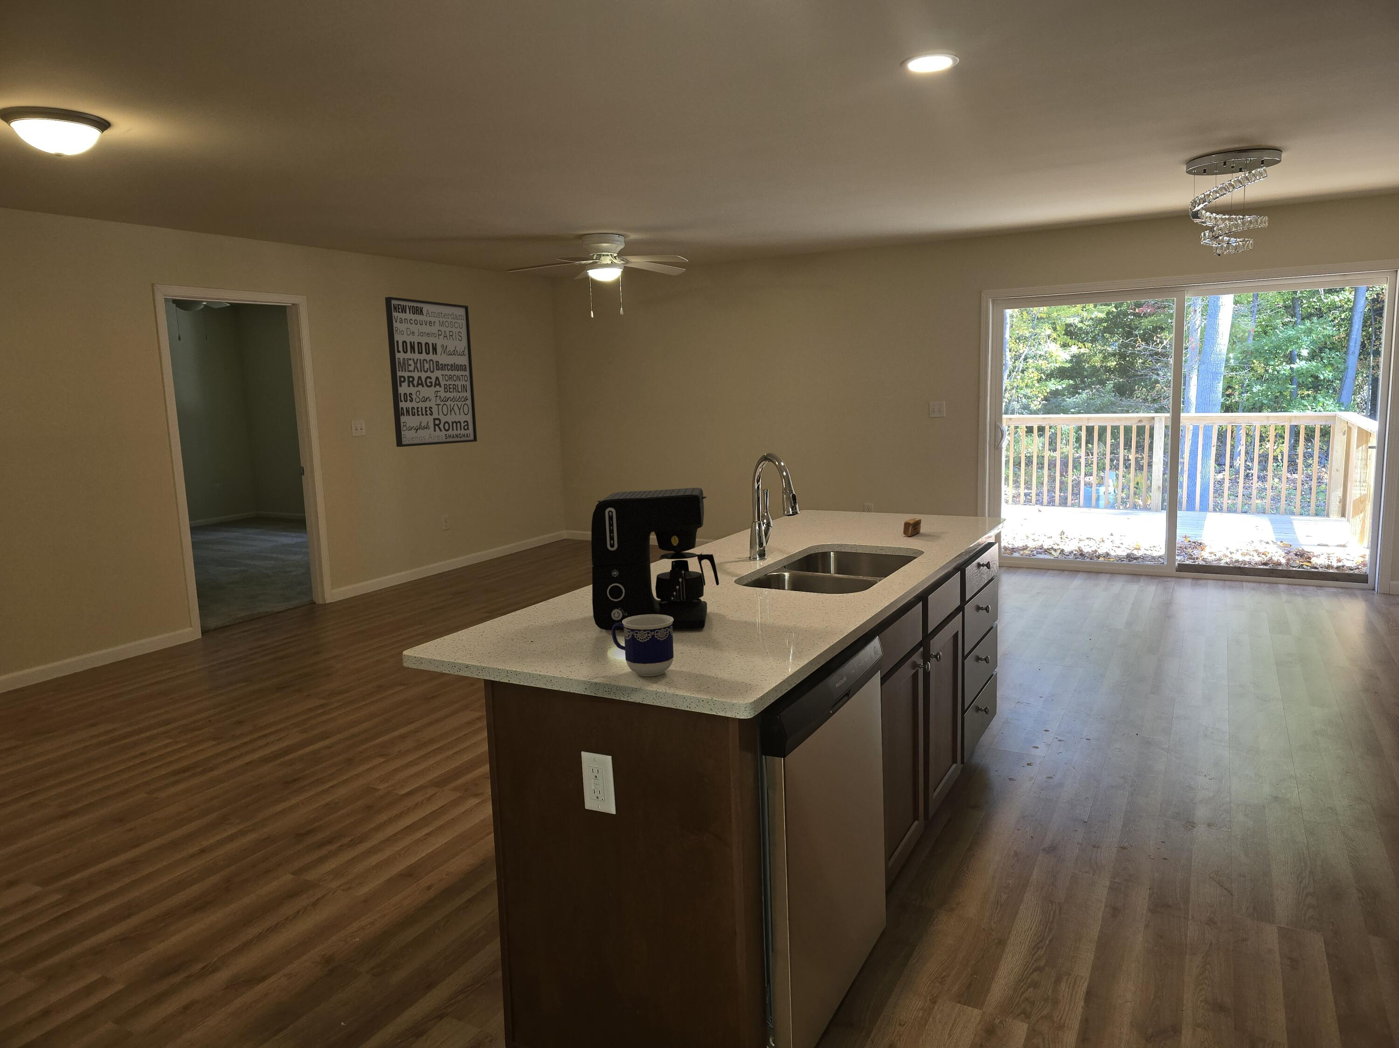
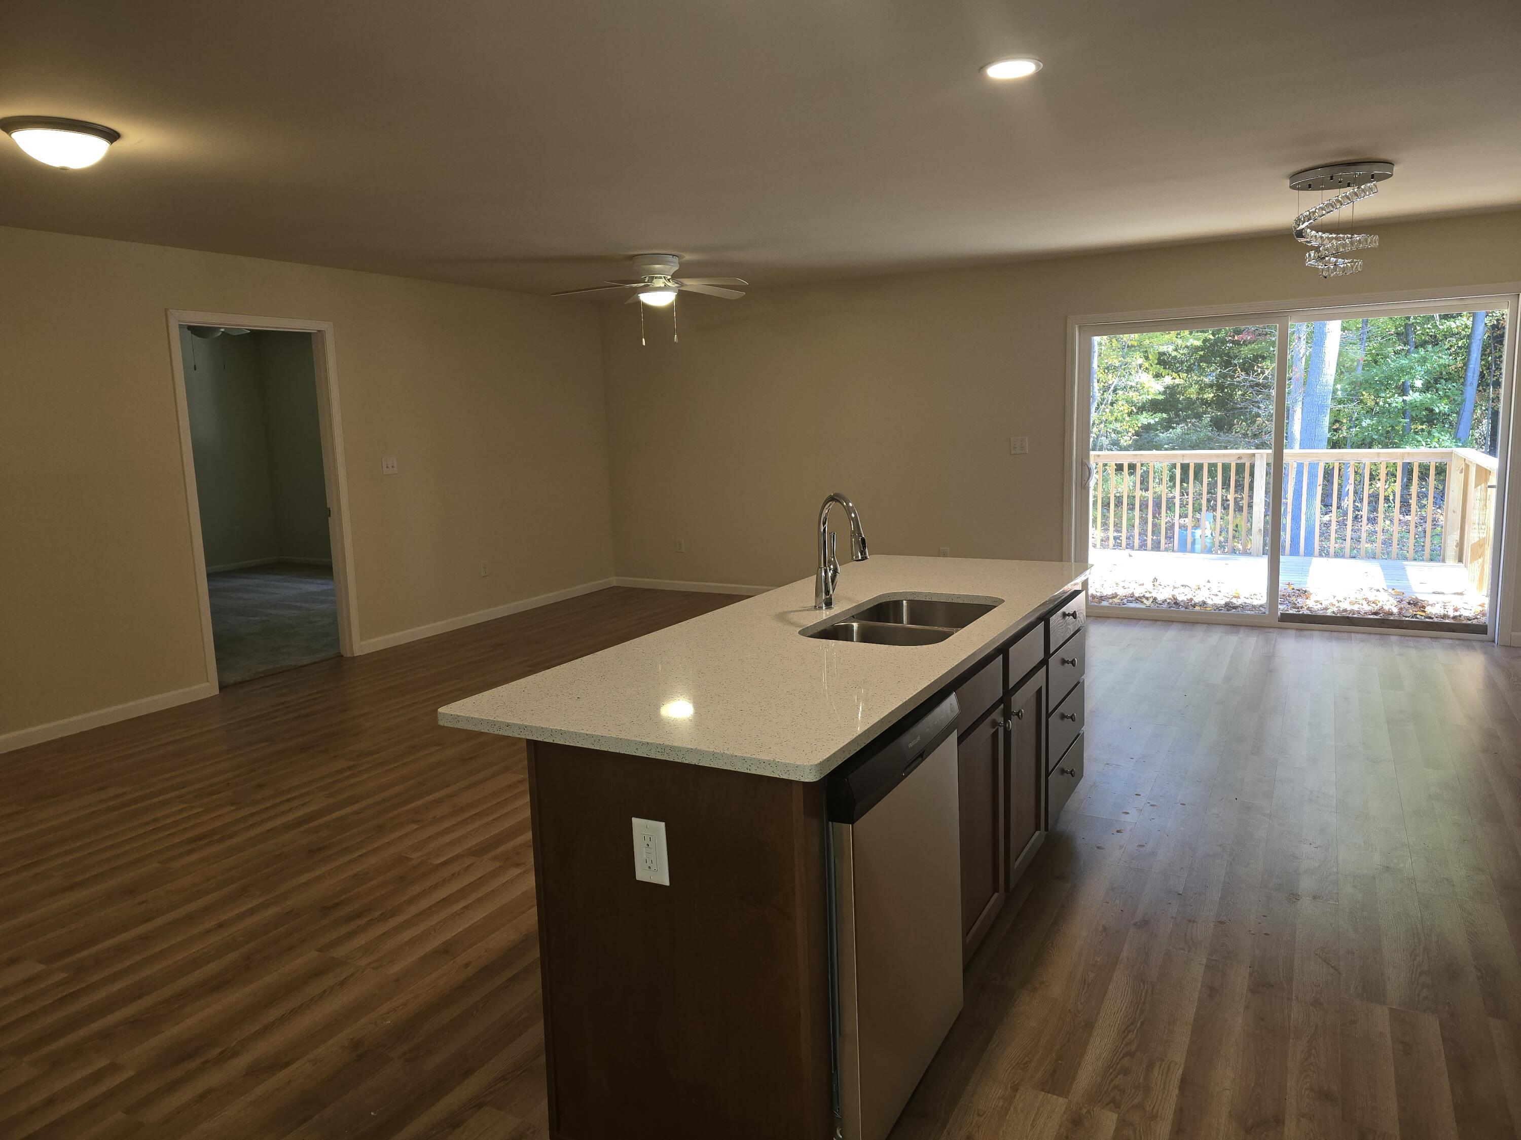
- coffee maker [590,488,719,631]
- wall art [384,296,477,448]
- soap bar [903,517,922,536]
- cup [611,614,674,676]
